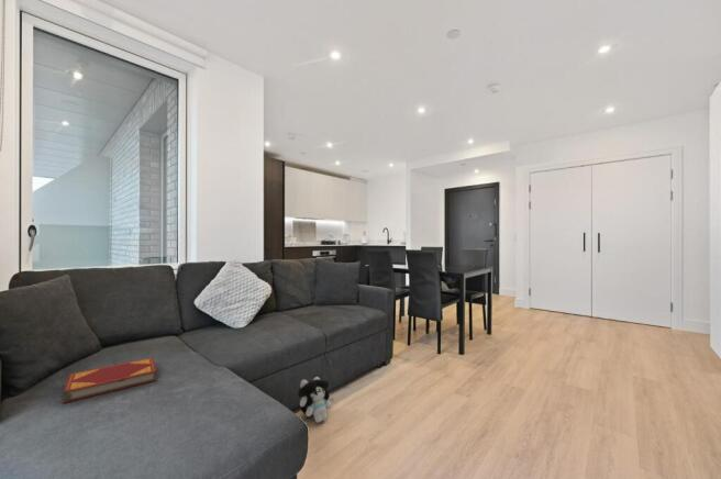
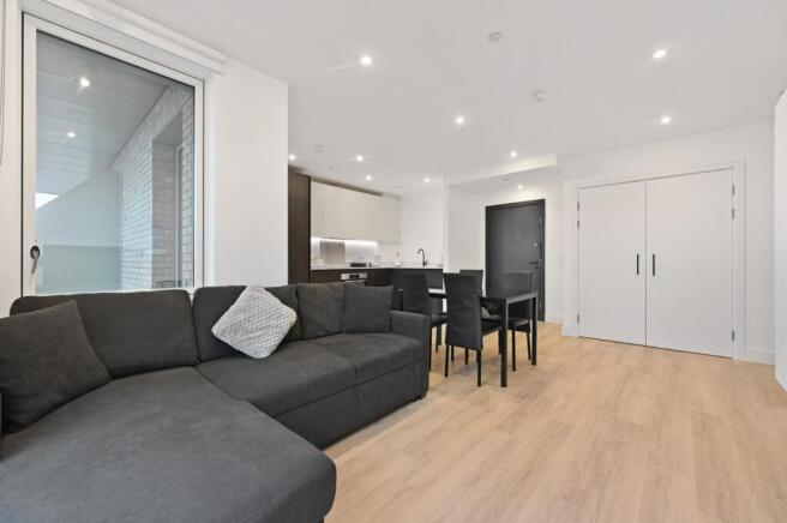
- plush toy [297,376,335,424]
- hardback book [62,356,158,404]
